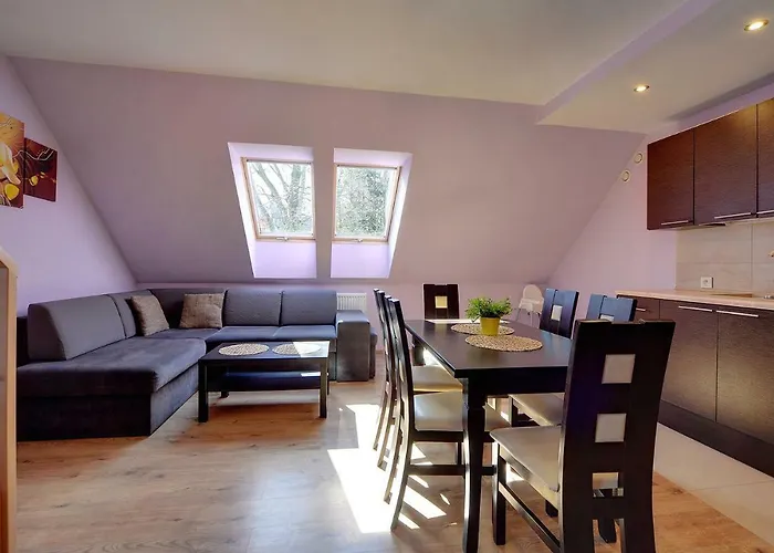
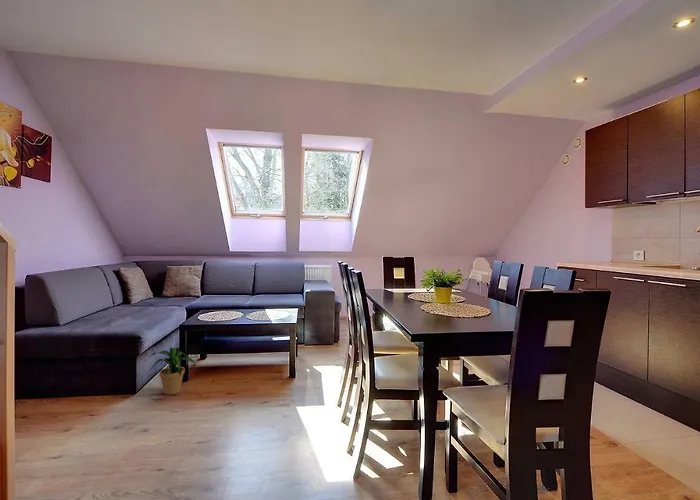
+ potted plant [149,346,197,396]
